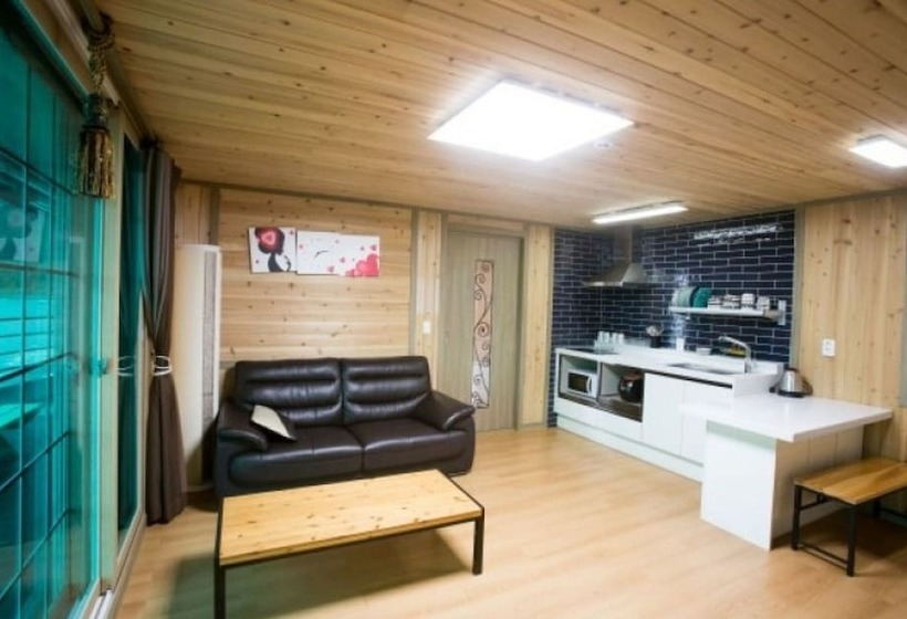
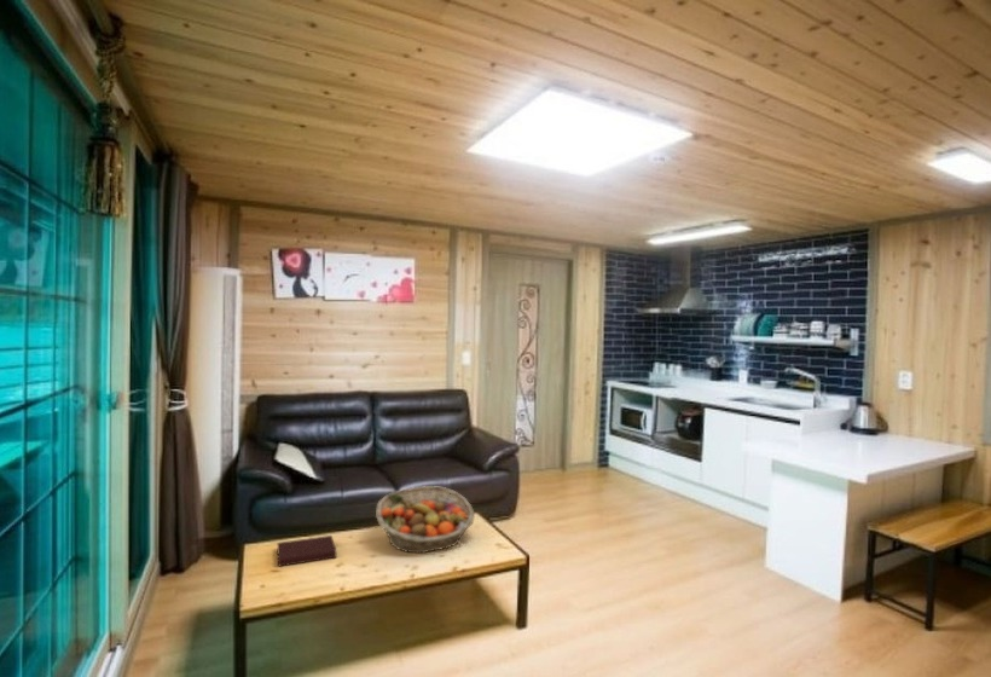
+ fruit basket [375,485,475,554]
+ notebook [276,534,337,568]
